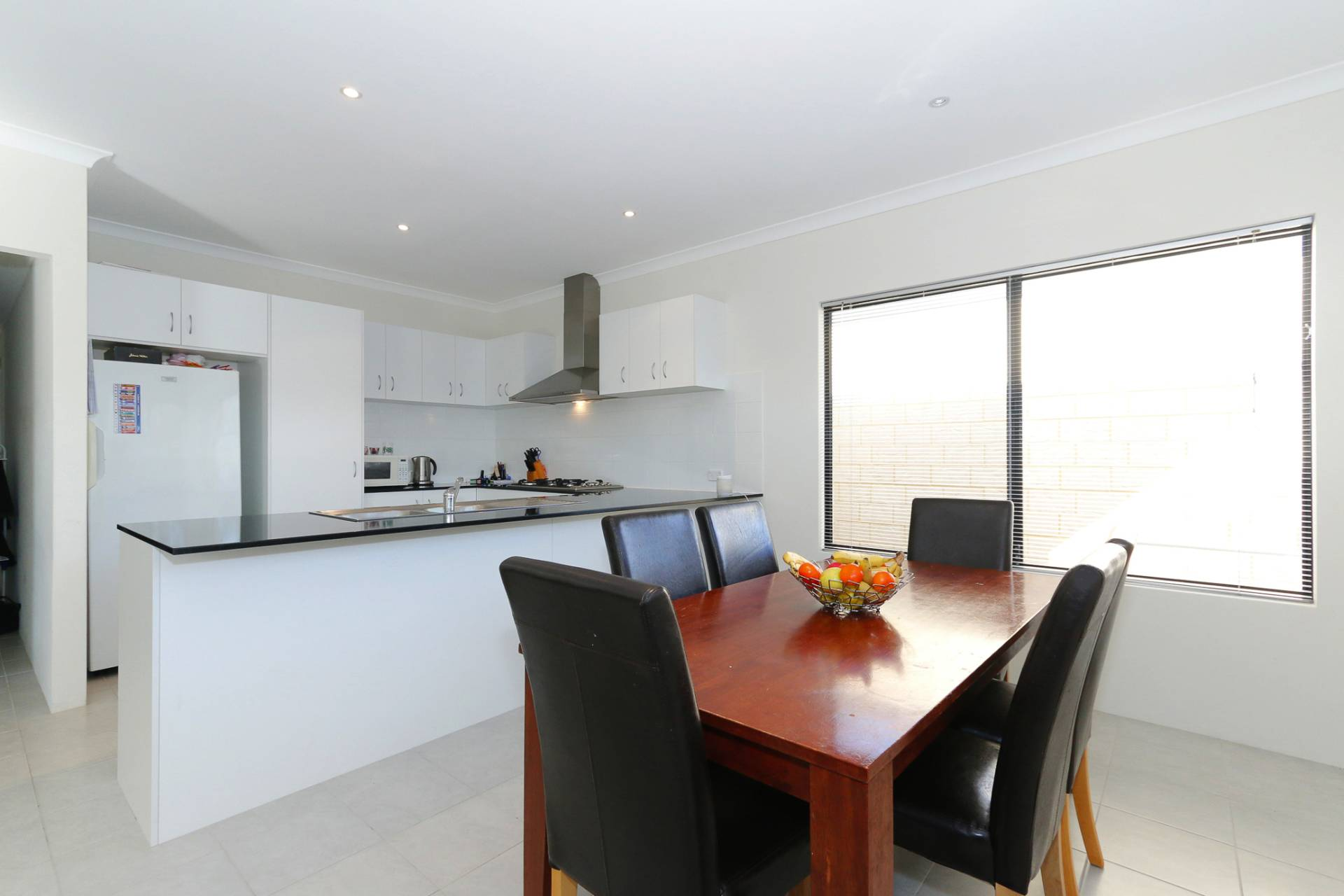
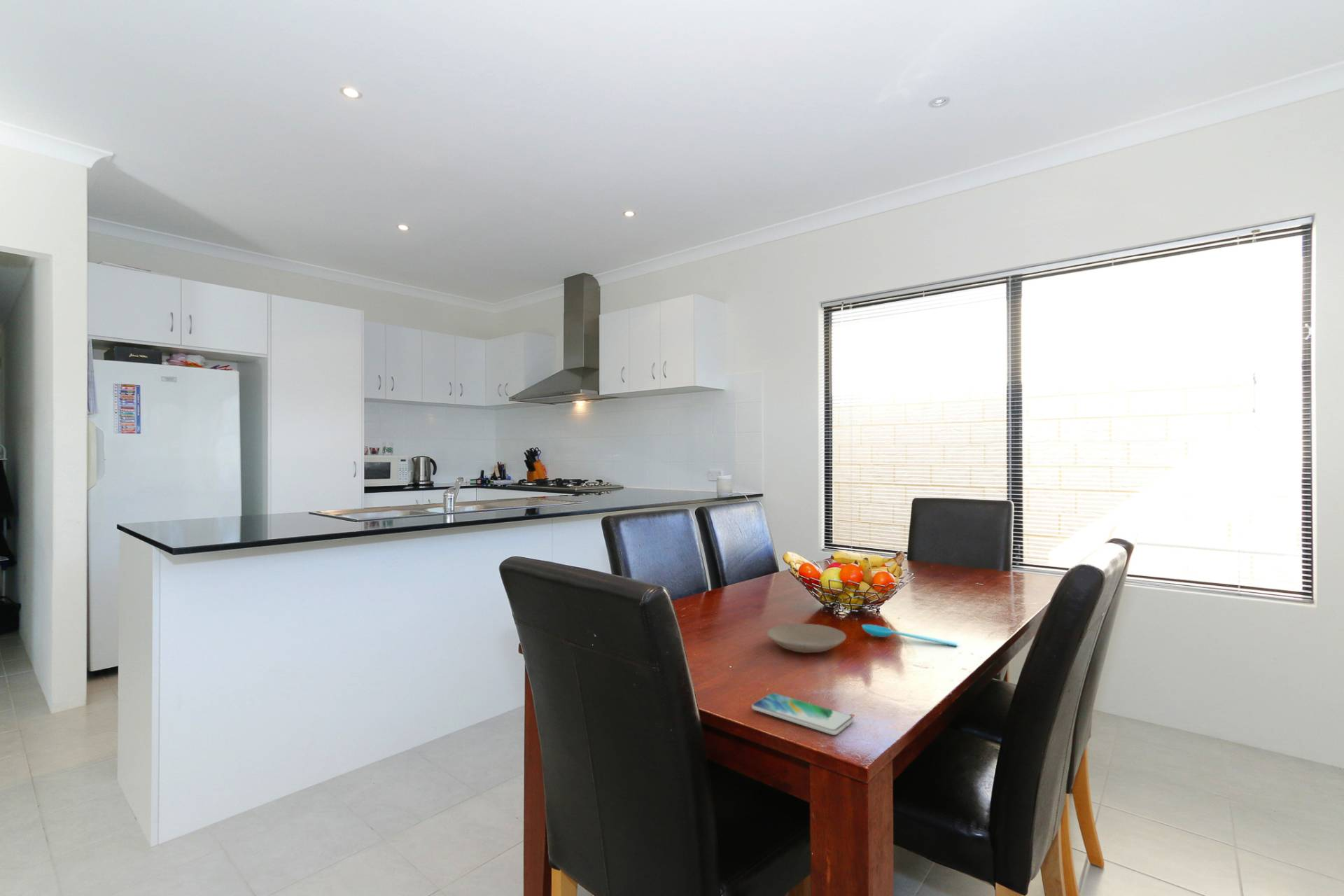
+ spoon [862,624,958,647]
+ smartphone [751,692,855,736]
+ plate [766,623,847,654]
